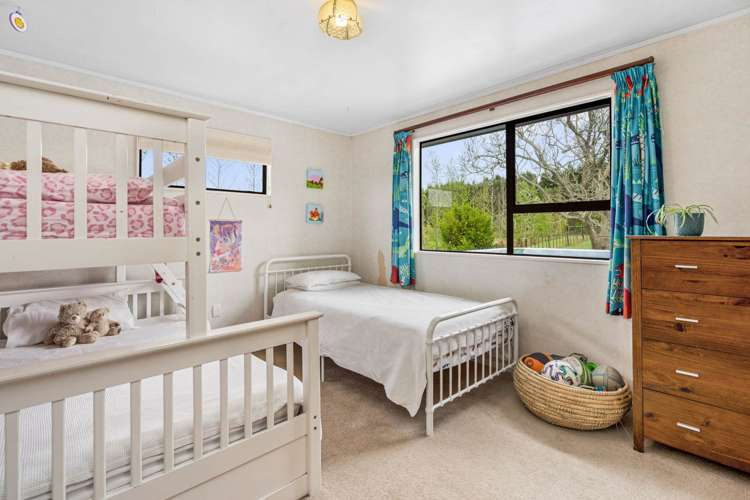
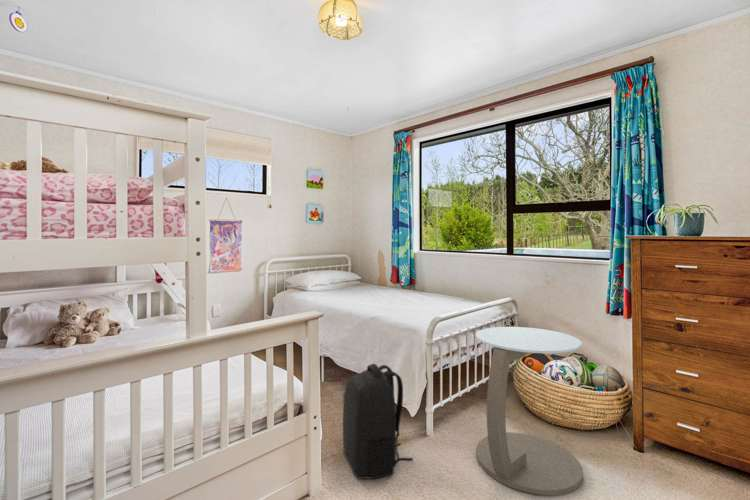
+ side table [475,326,584,496]
+ backpack [341,363,414,480]
